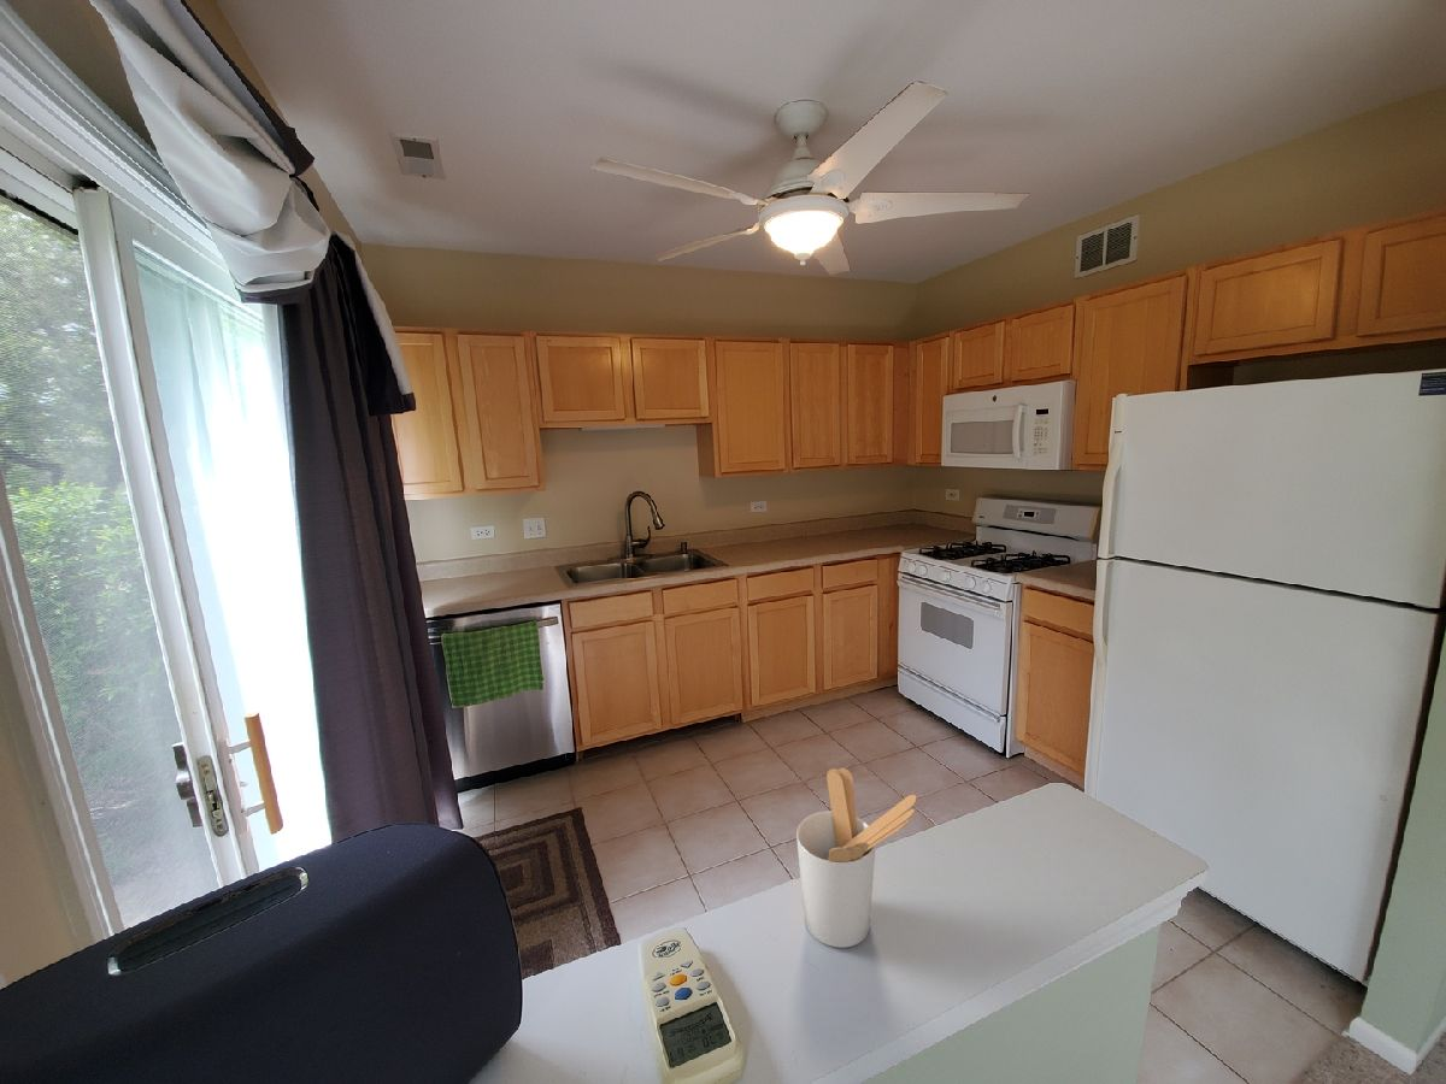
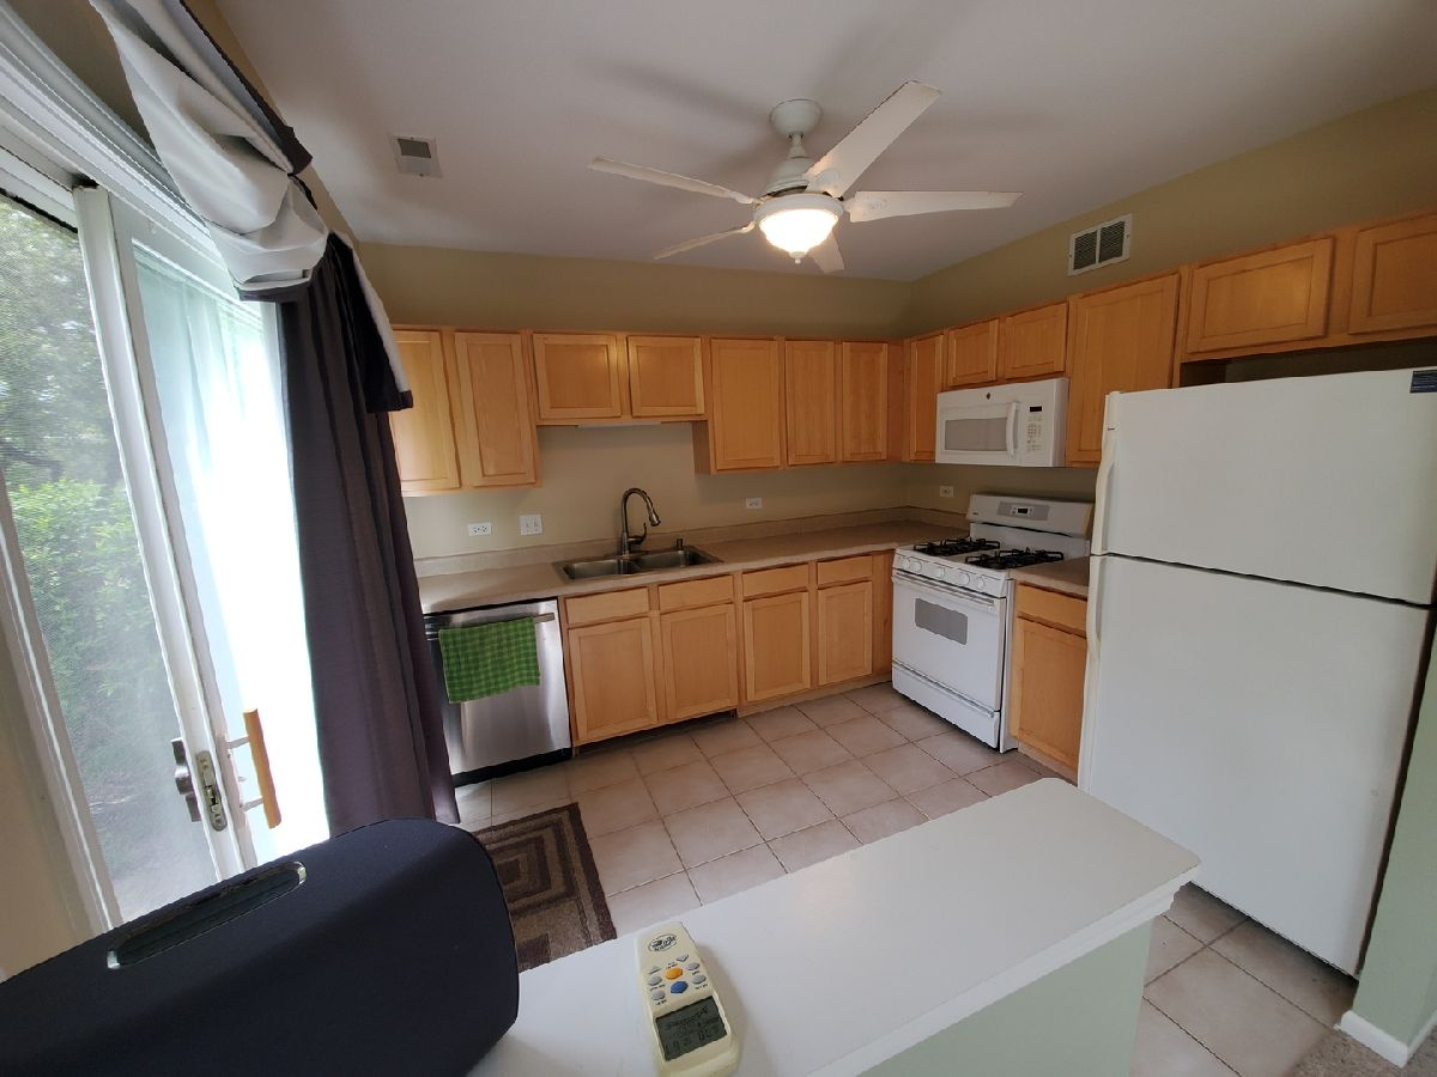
- utensil holder [795,767,918,949]
